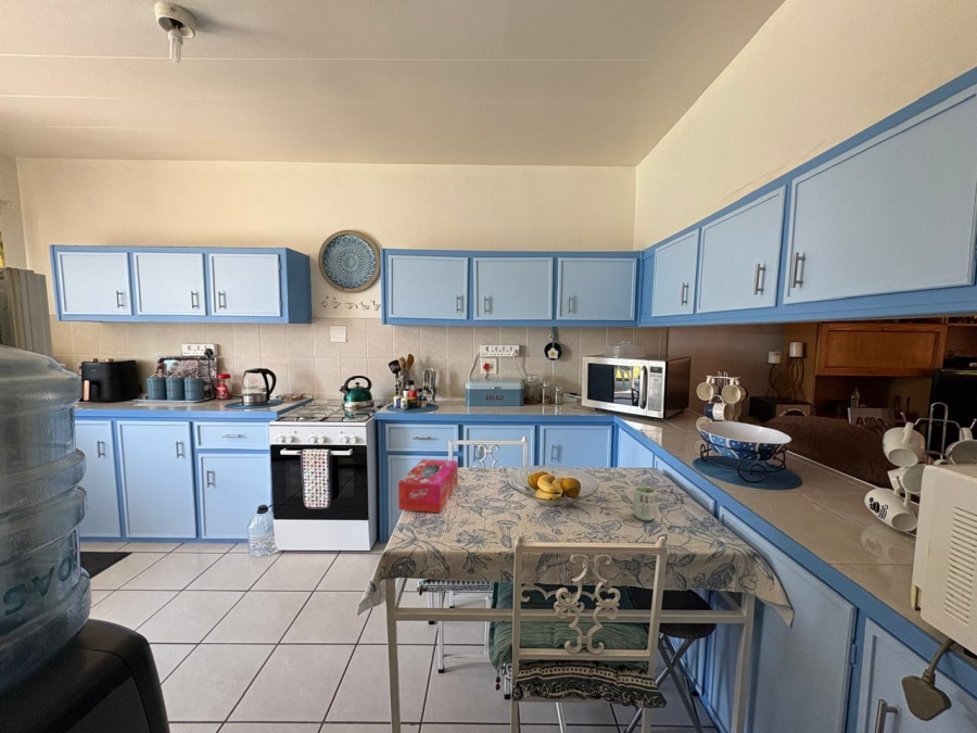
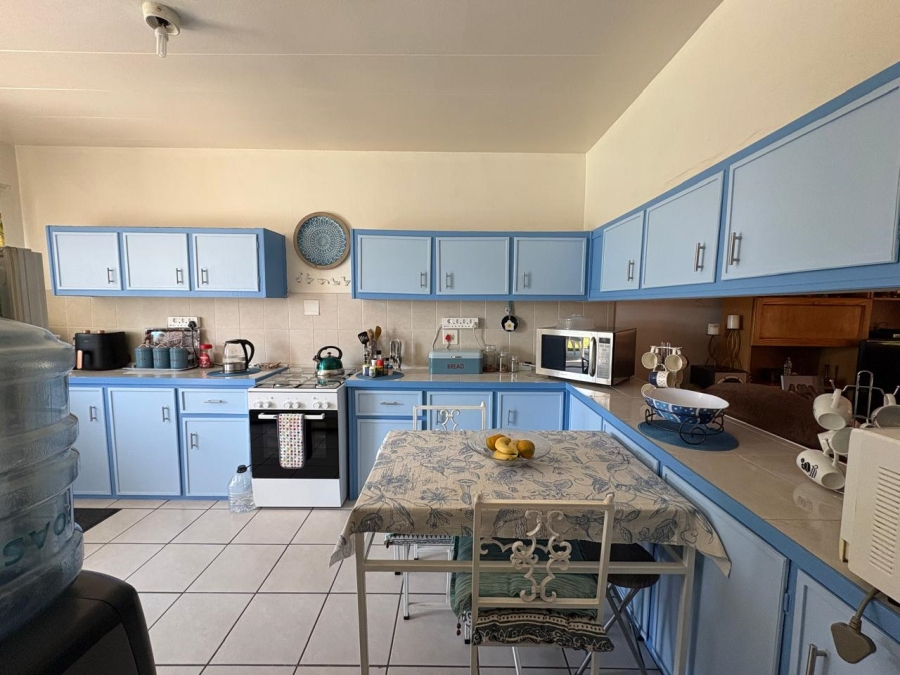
- cup [633,485,657,521]
- tissue box [397,458,458,514]
